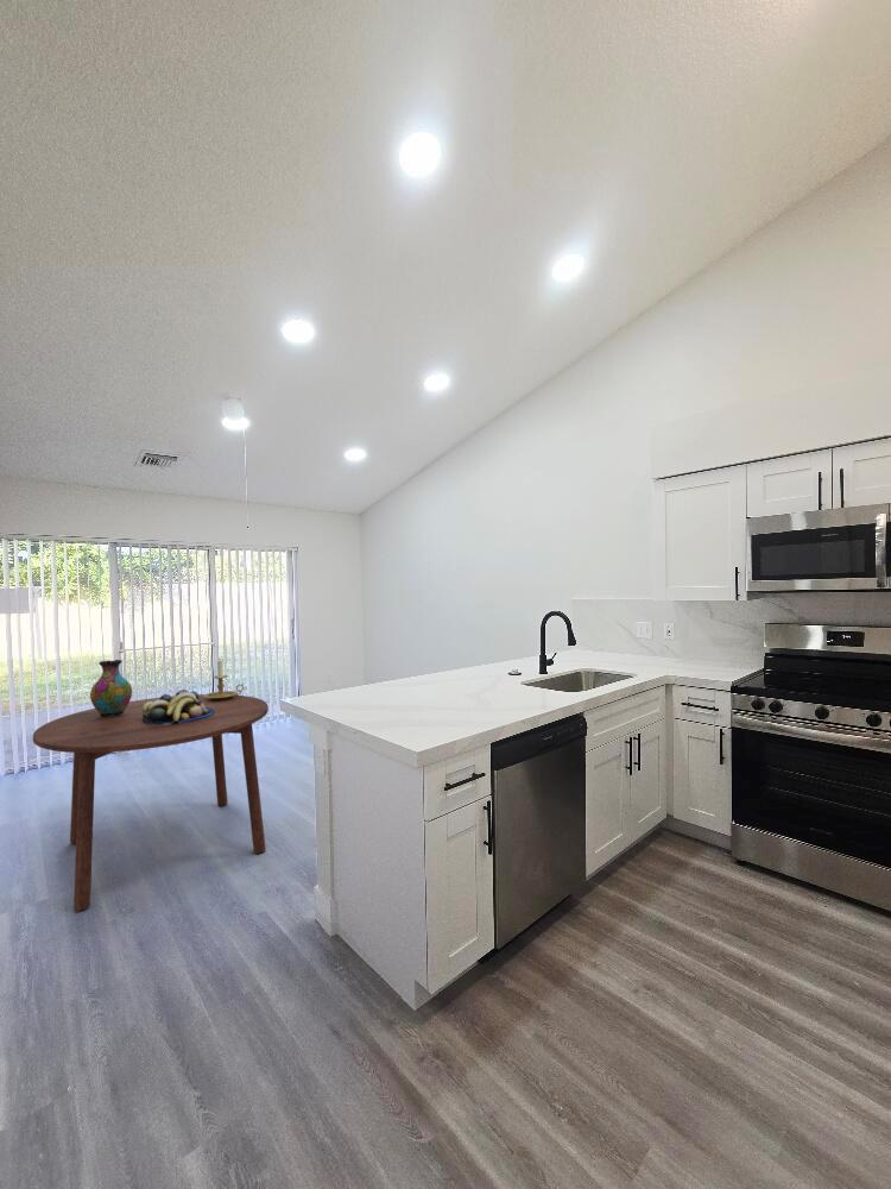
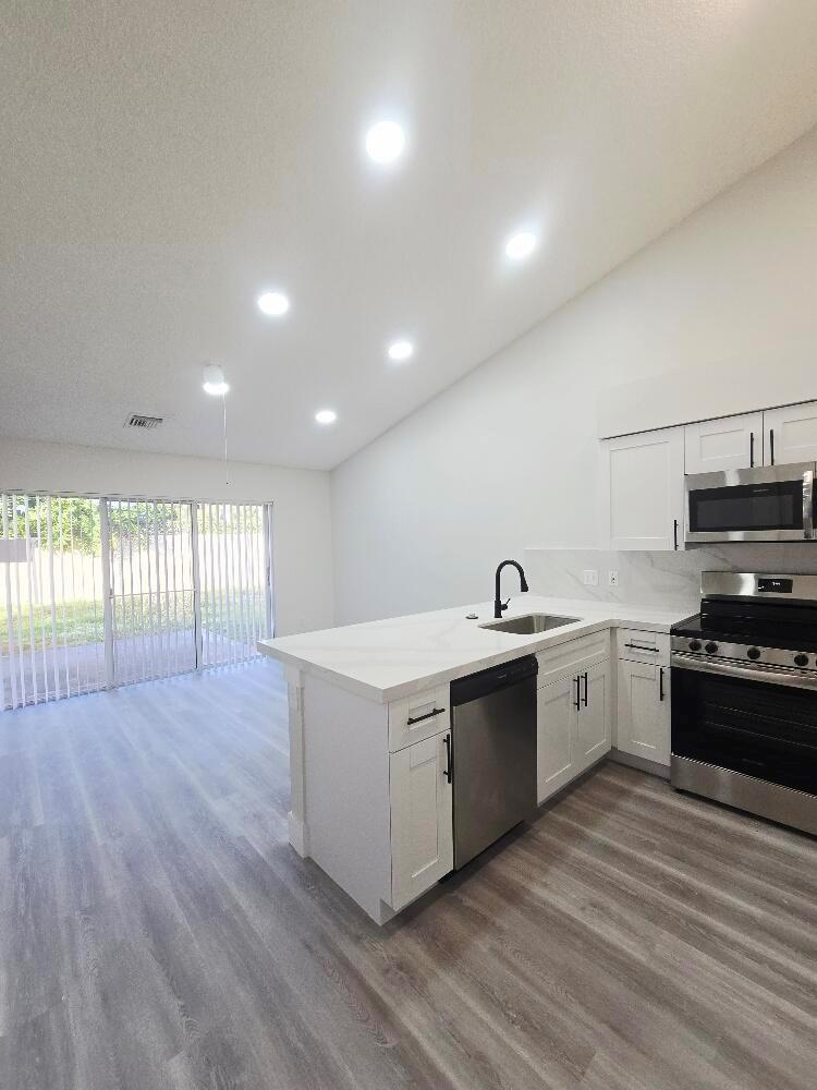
- candle holder [203,659,245,700]
- fruit bowl [141,688,214,725]
- vase [89,659,133,716]
- dining table [32,693,270,913]
